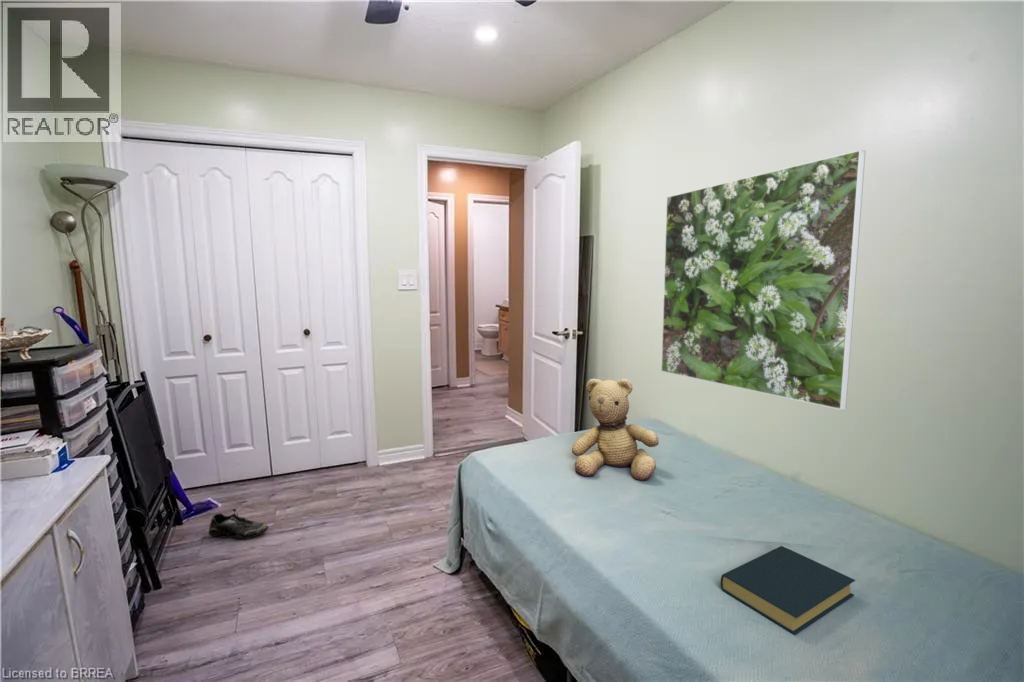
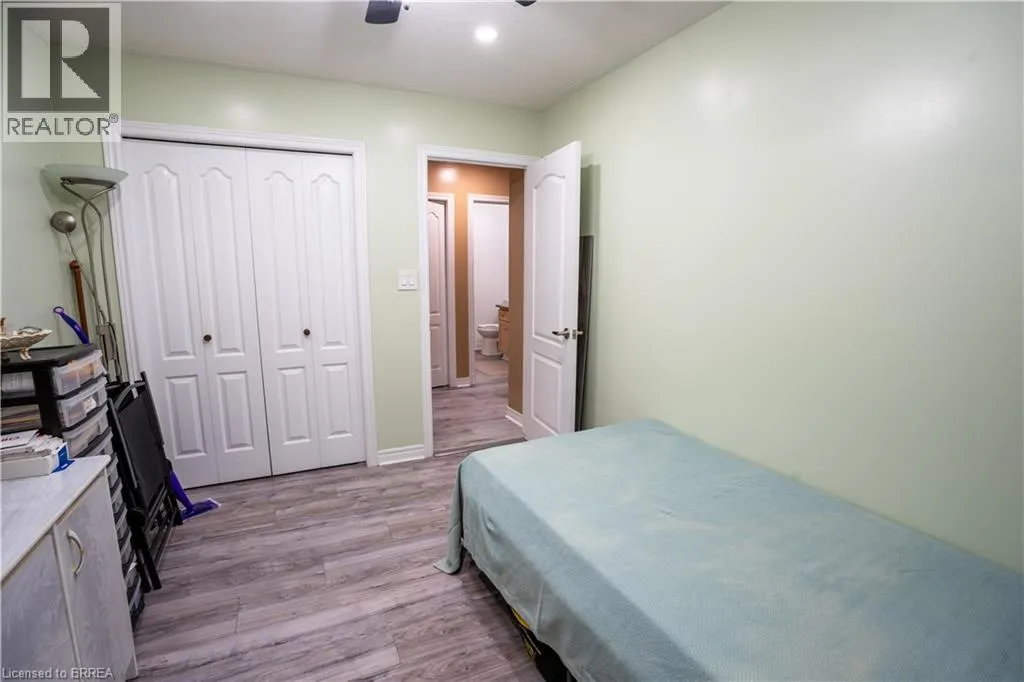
- hardback book [720,545,856,636]
- teddy bear [571,377,660,482]
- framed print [660,149,866,411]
- shoe [208,508,269,540]
